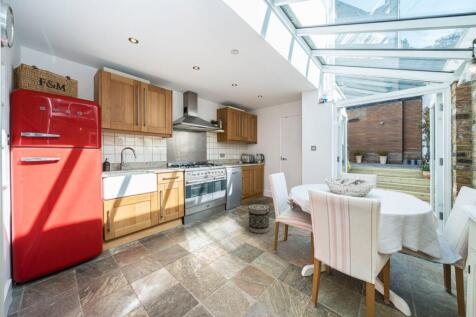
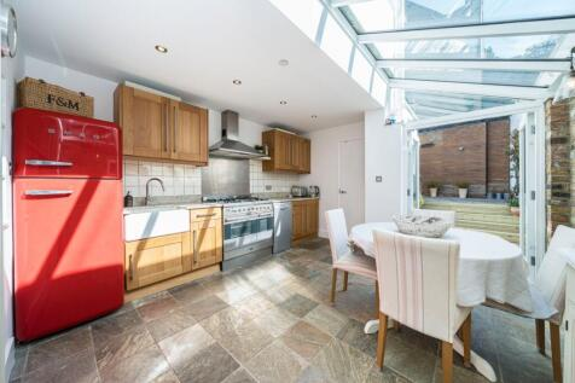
- basket [247,203,271,234]
